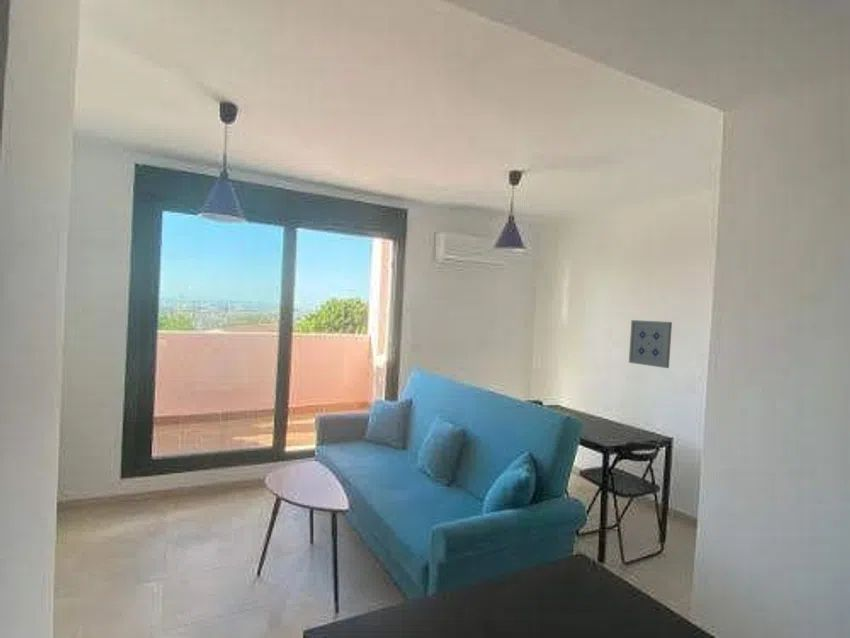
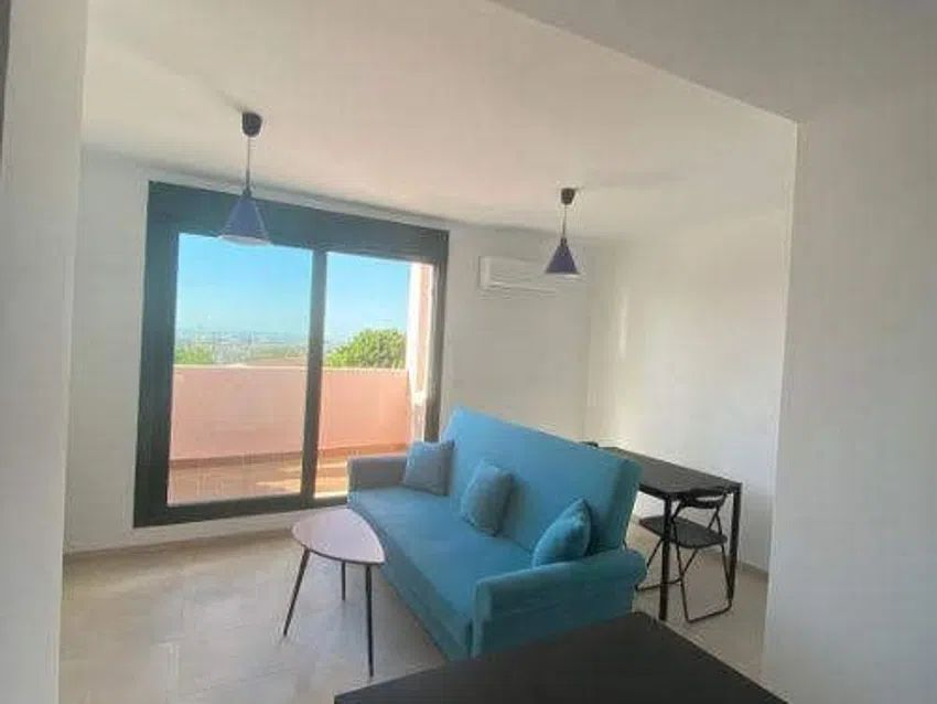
- wall art [628,319,673,369]
